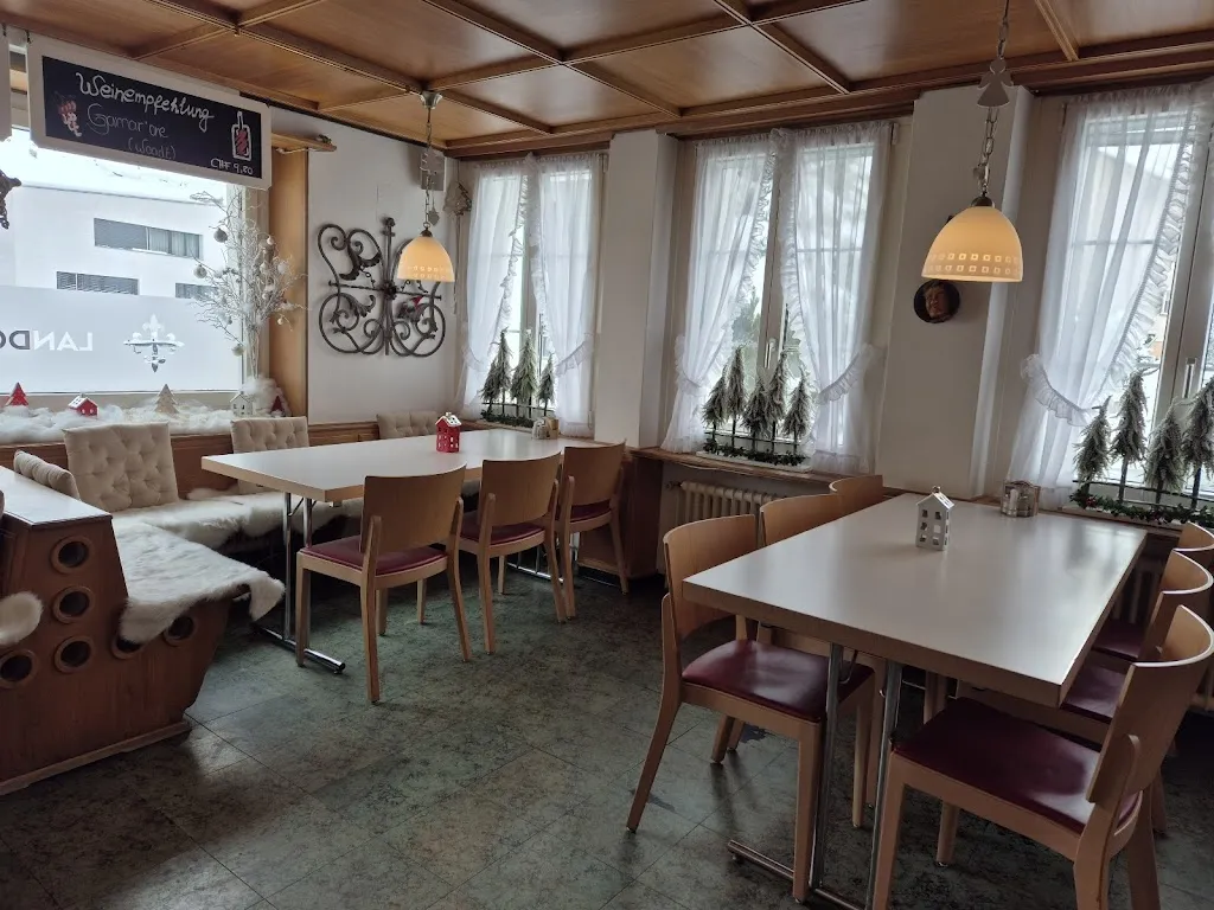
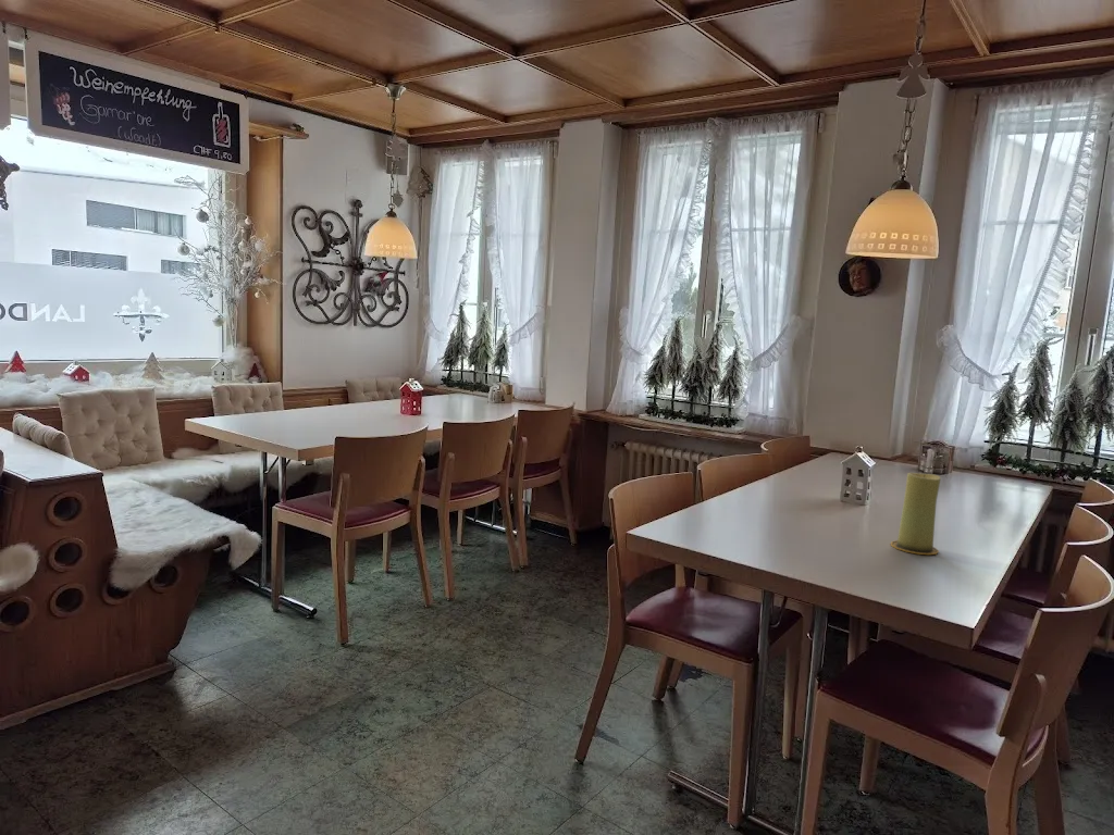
+ candle [890,472,942,556]
